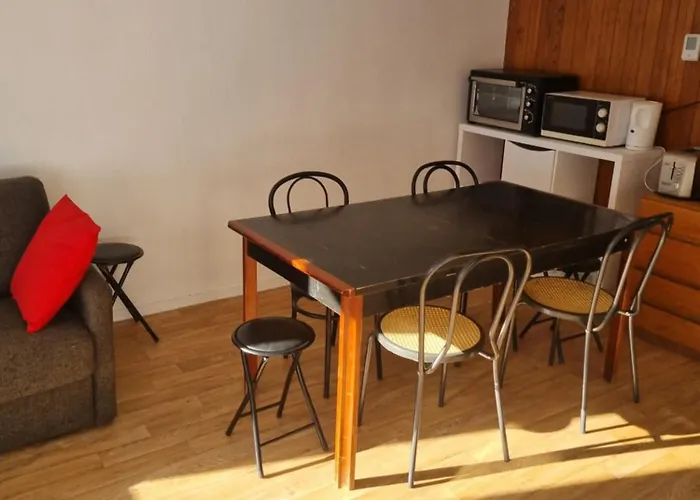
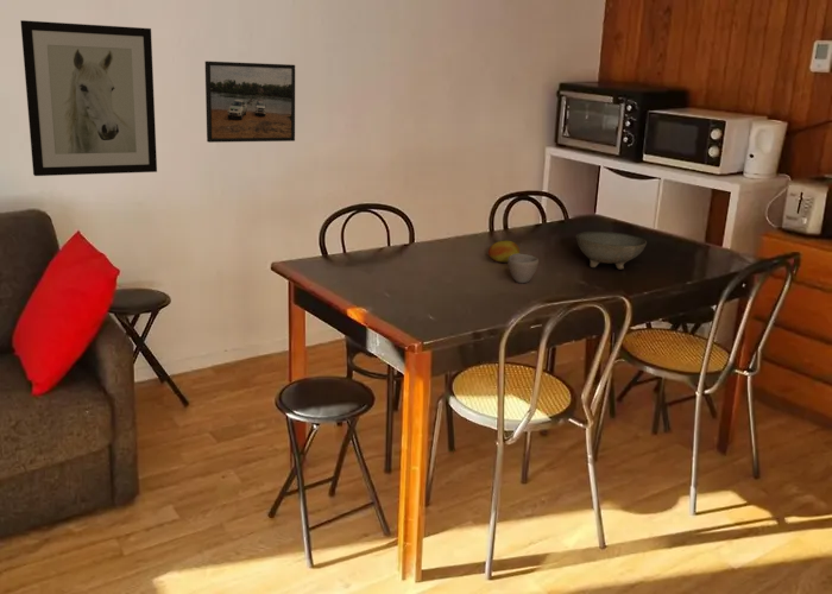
+ fruit [487,239,521,264]
+ wall art [19,19,158,177]
+ bowl [575,230,648,271]
+ cup [506,253,540,284]
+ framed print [204,61,296,144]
